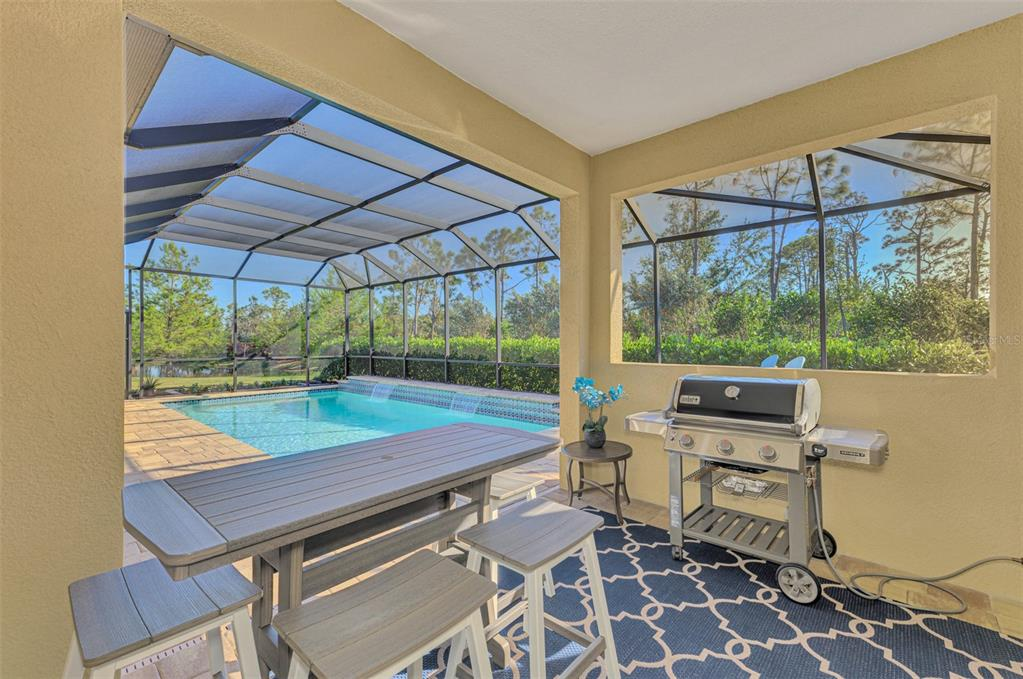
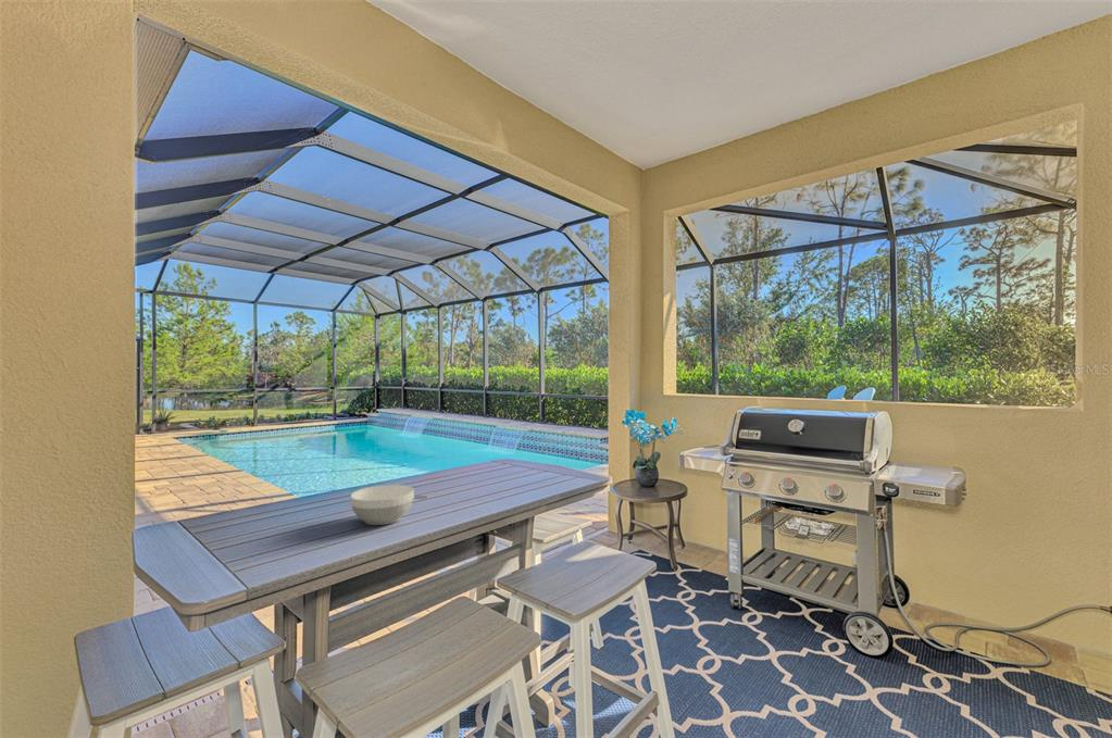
+ bowl [350,484,415,526]
